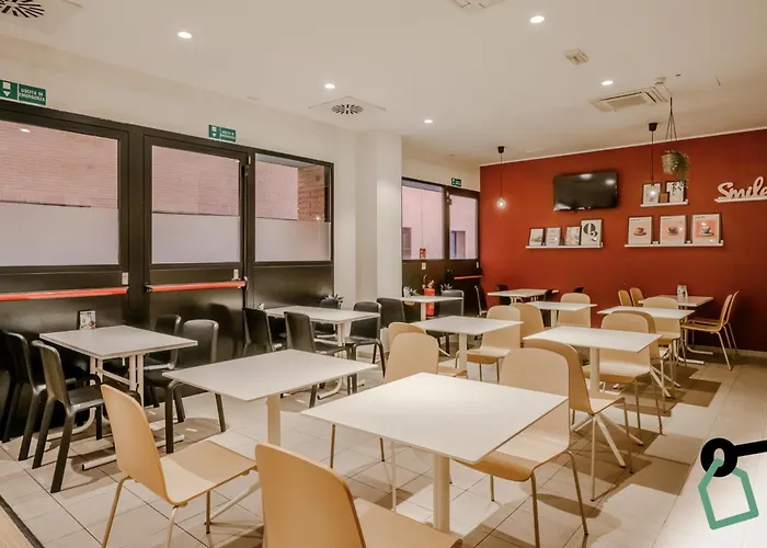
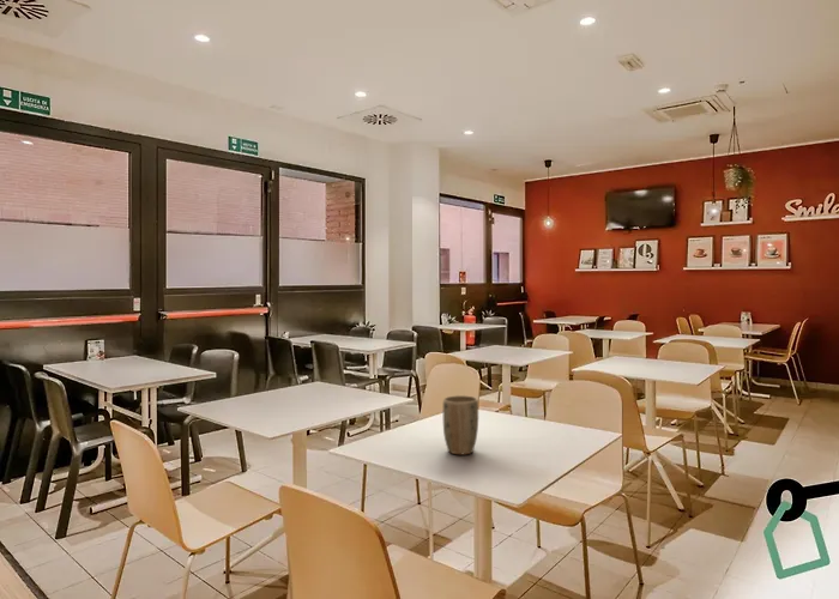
+ plant pot [442,394,479,456]
